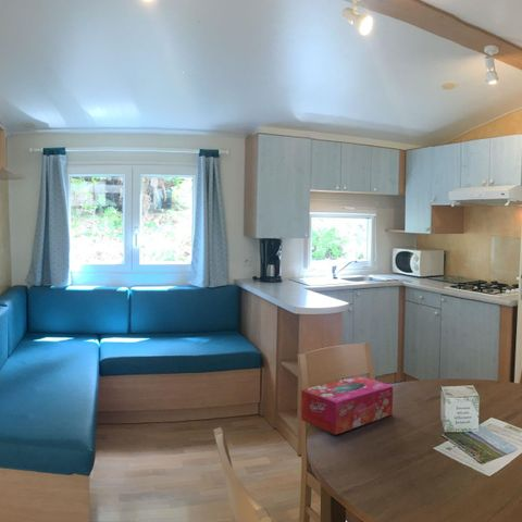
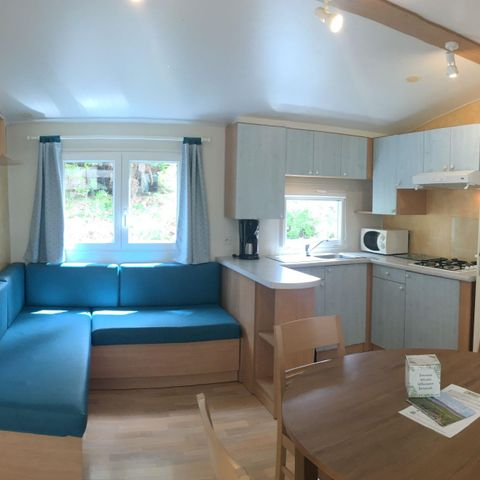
- tissue box [300,375,394,436]
